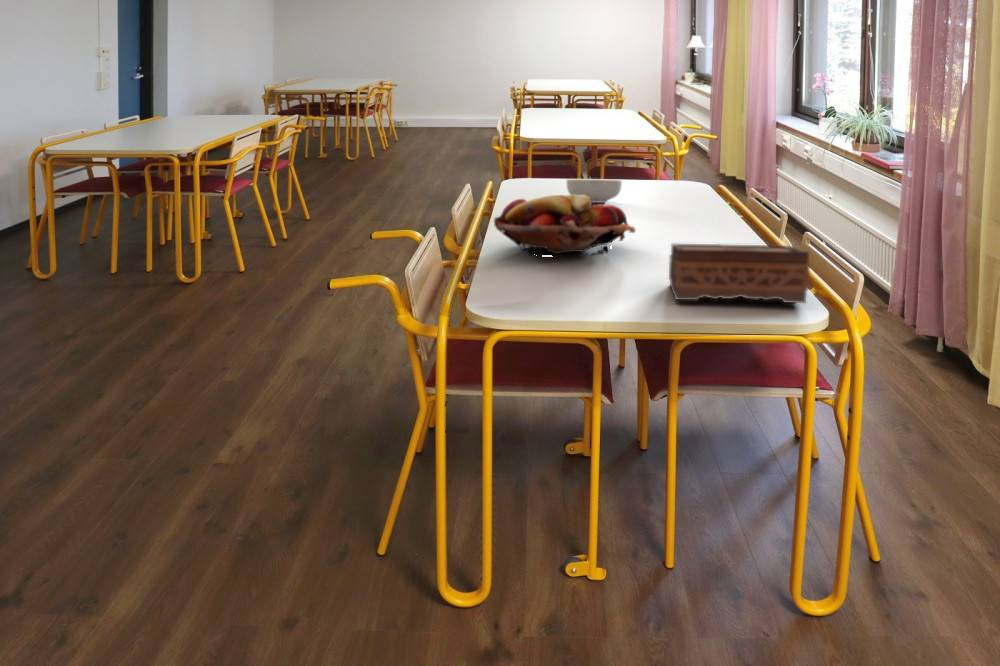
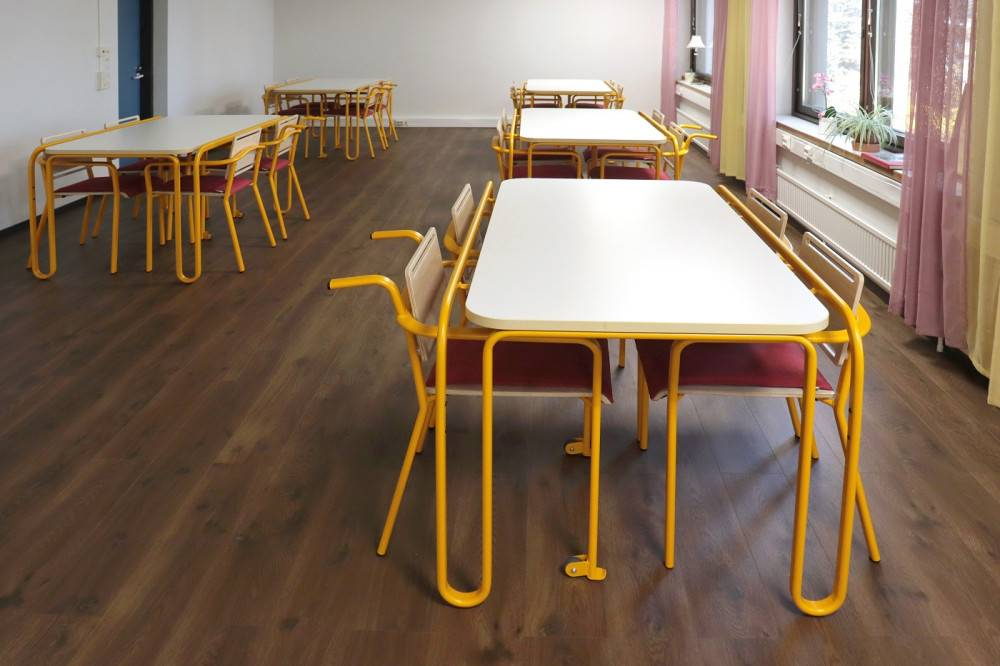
- cereal bowl [565,178,623,204]
- tissue box [668,243,811,304]
- fruit basket [493,194,636,257]
